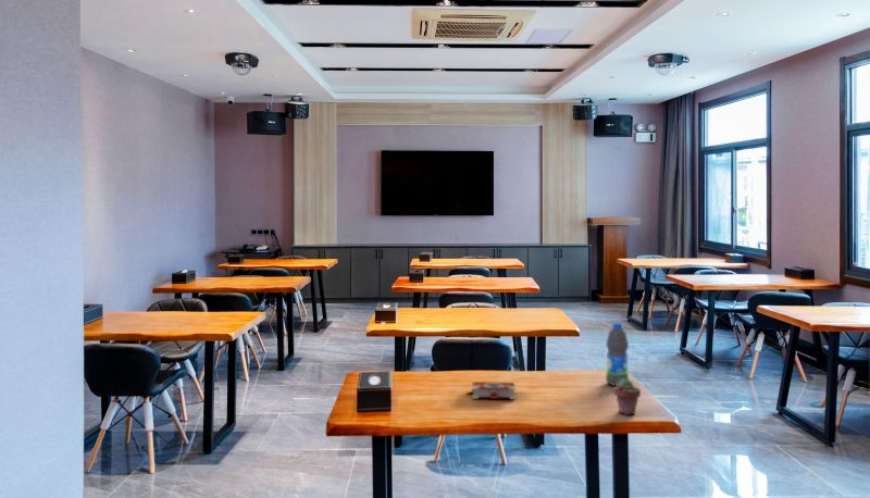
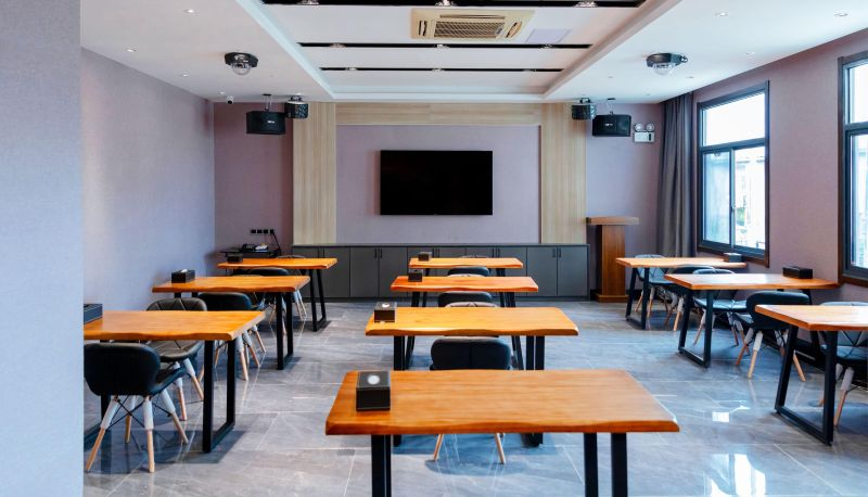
- book [467,381,517,400]
- water bottle [605,322,630,387]
- potted succulent [612,377,642,416]
